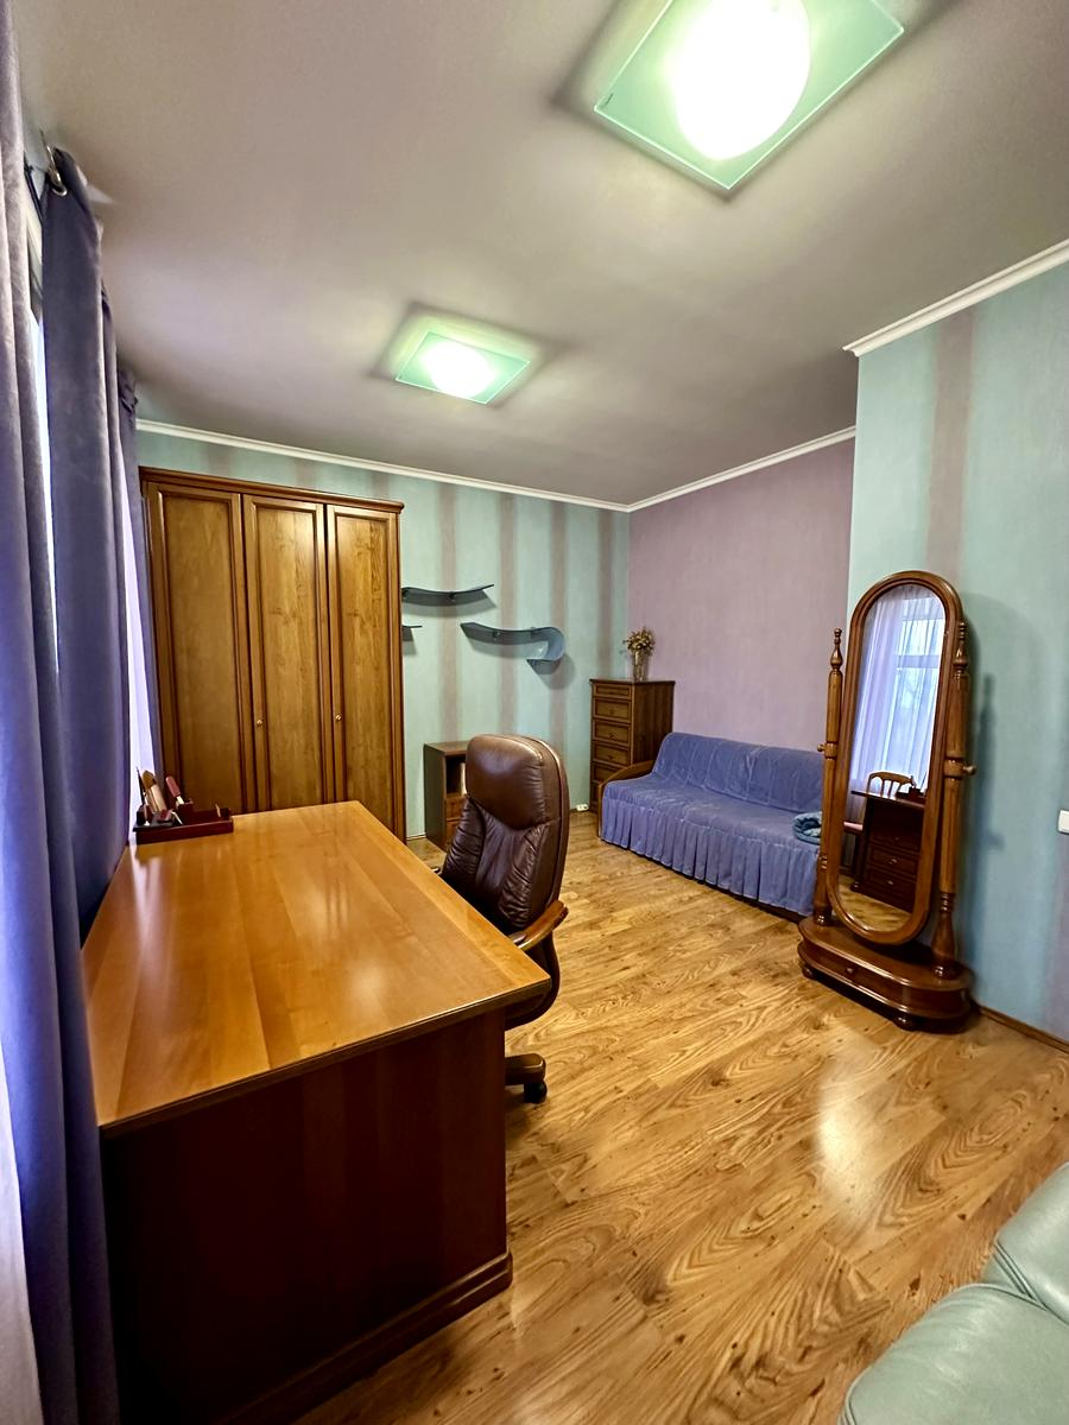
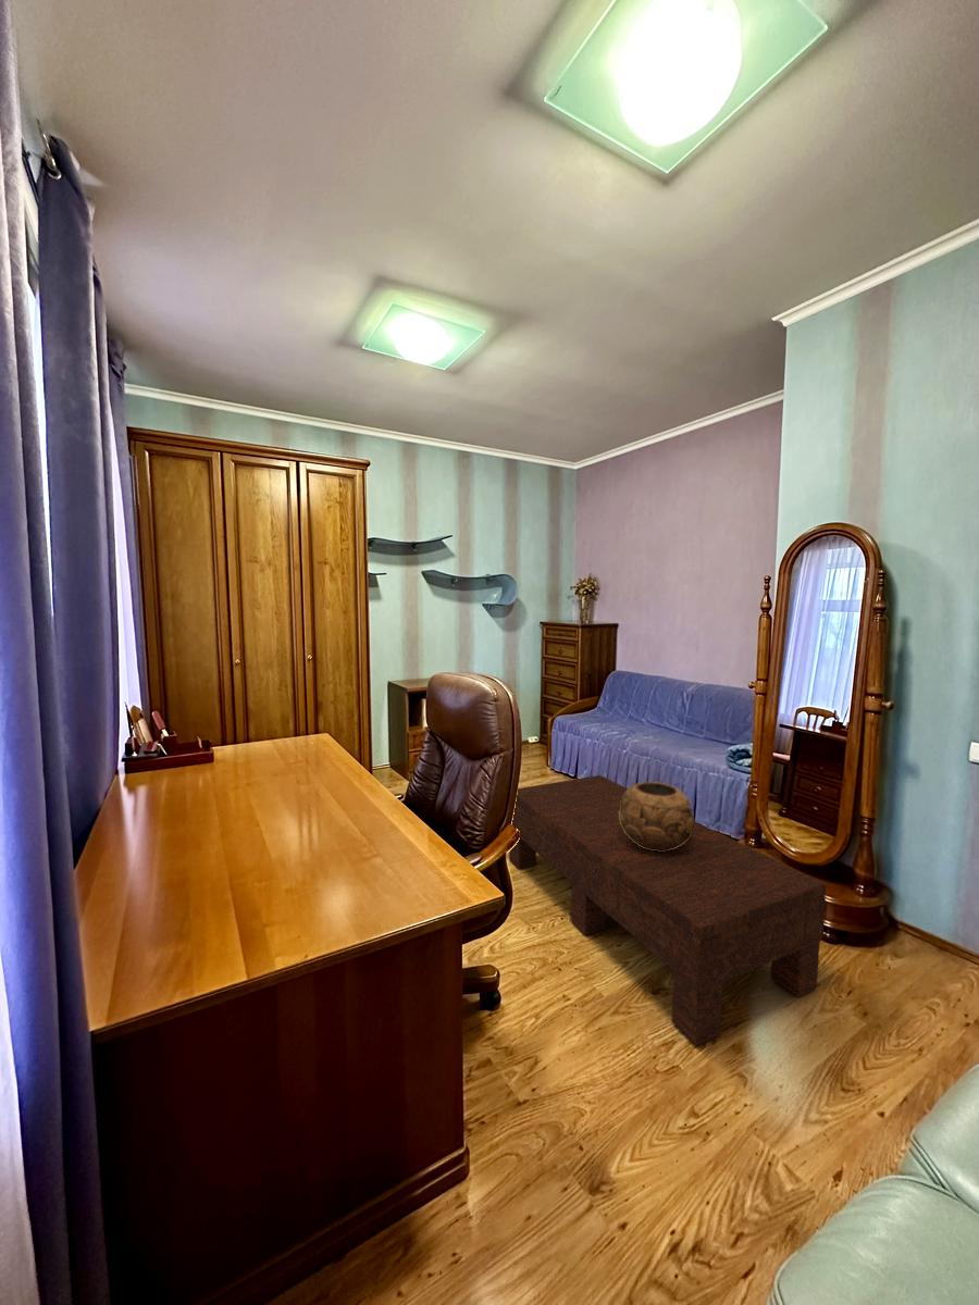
+ decorative bowl [619,781,695,852]
+ coffee table [508,774,827,1046]
